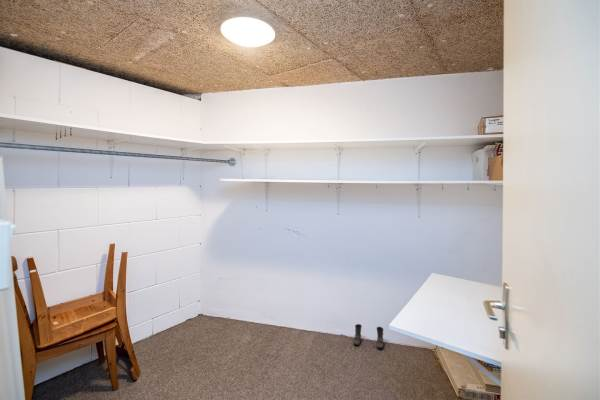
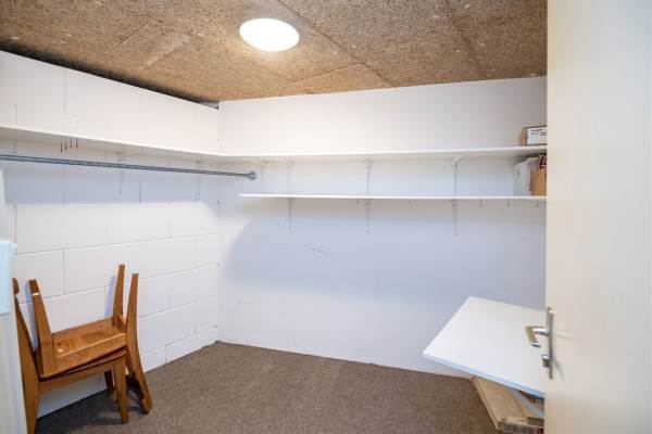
- boots [352,323,384,349]
